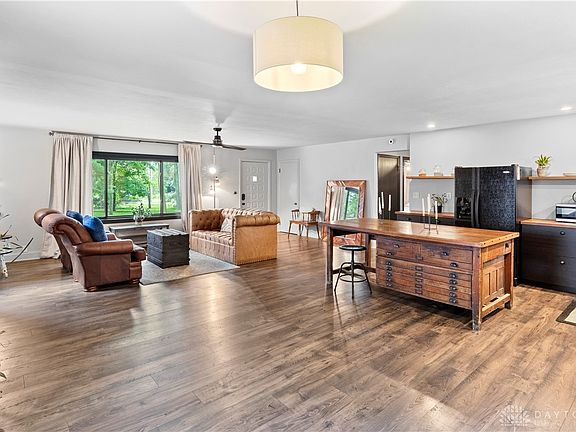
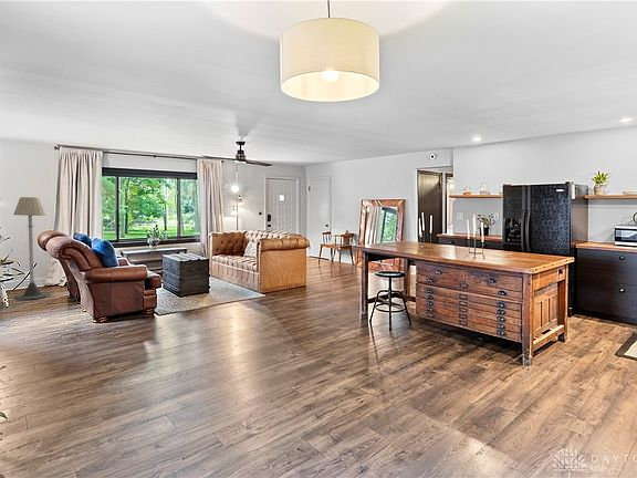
+ floor lamp [12,196,52,301]
